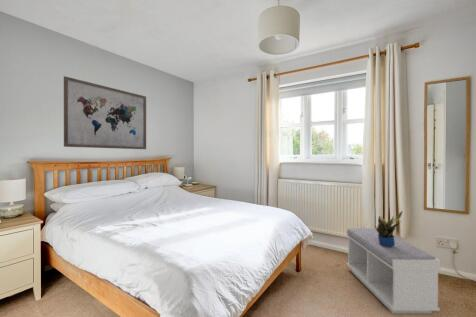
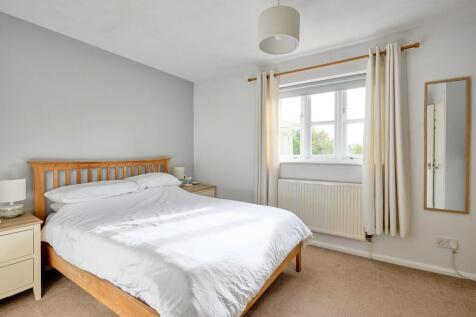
- bench [346,227,441,314]
- potted plant [375,210,403,247]
- wall art [63,75,147,150]
